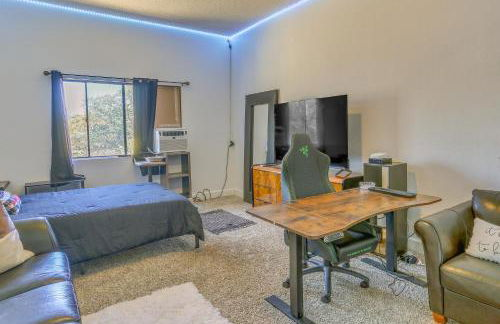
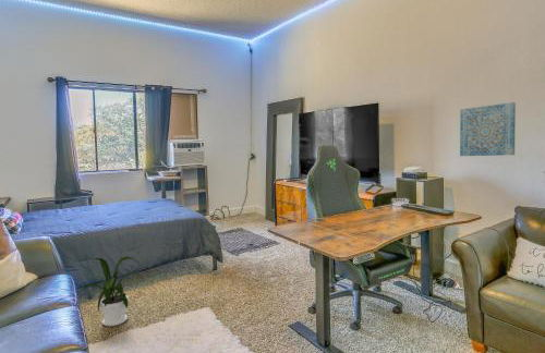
+ wall art [459,101,517,157]
+ house plant [77,255,143,327]
